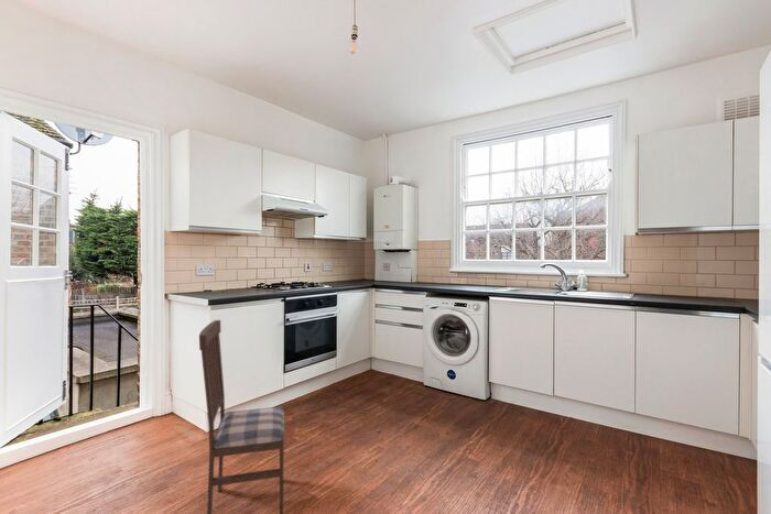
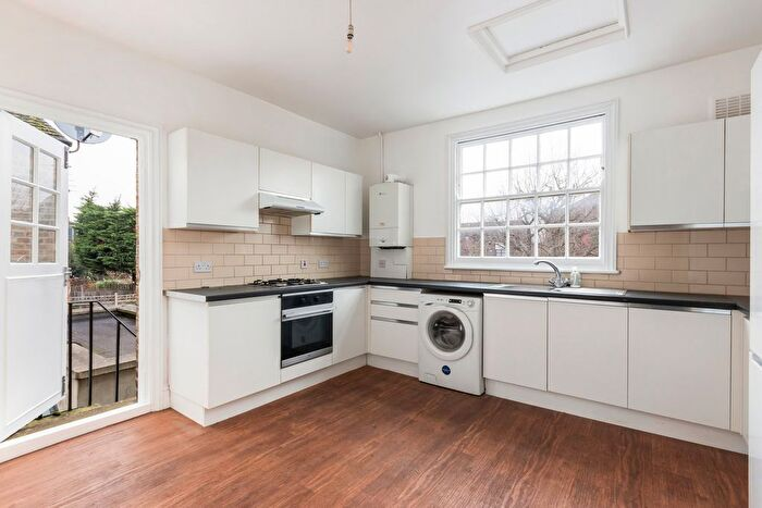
- dining chair [198,319,285,514]
